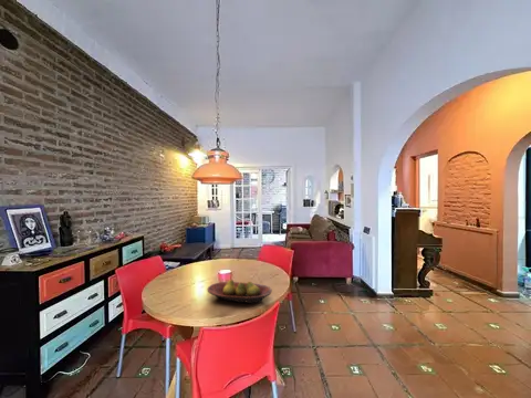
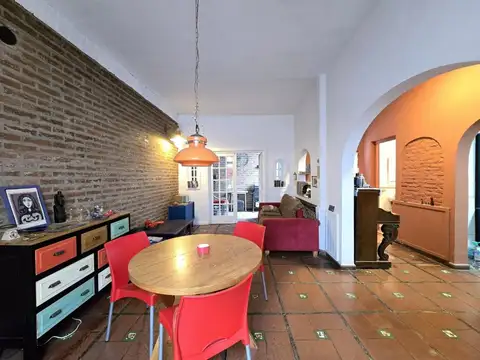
- fruit bowl [206,279,273,304]
